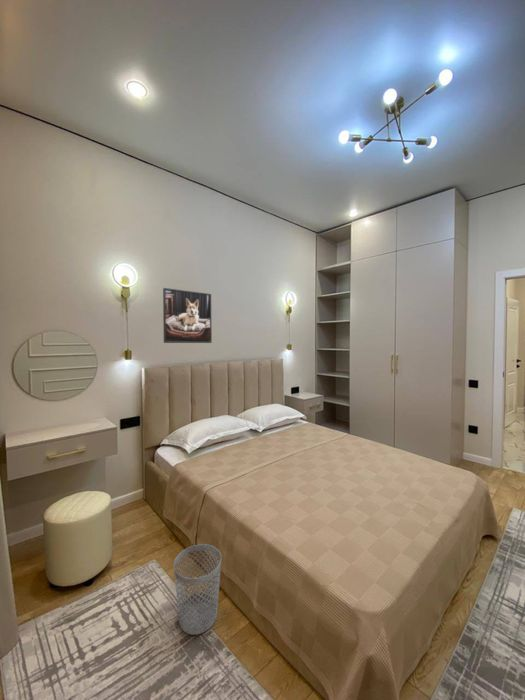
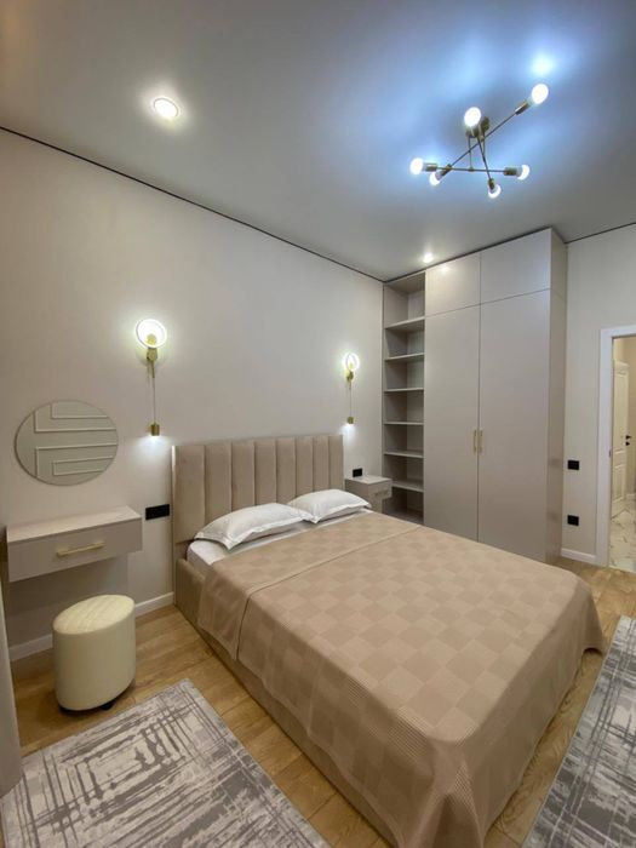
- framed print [162,287,213,344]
- wastebasket [173,543,222,636]
